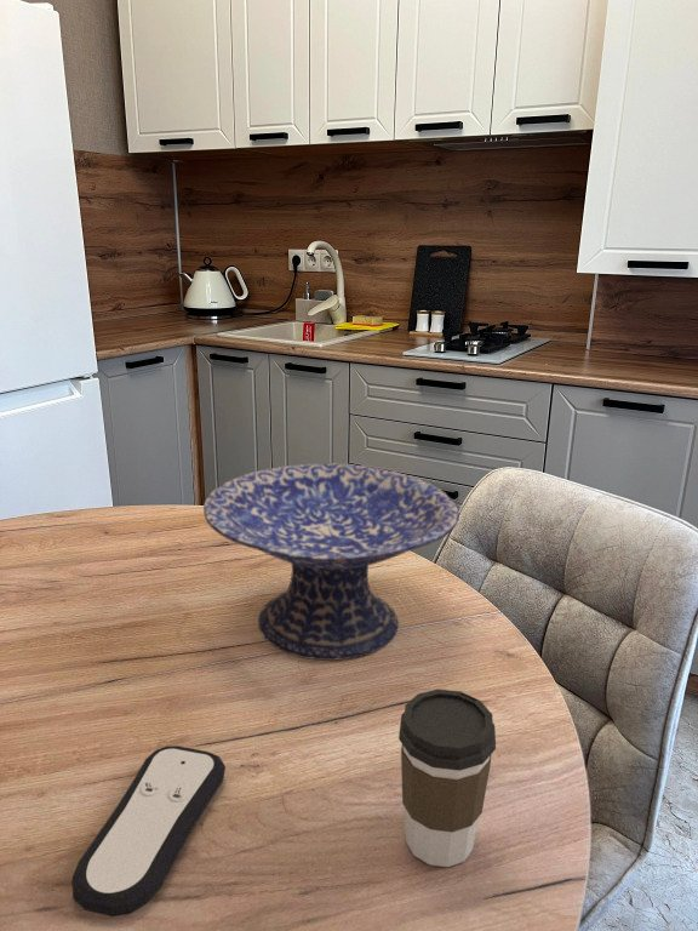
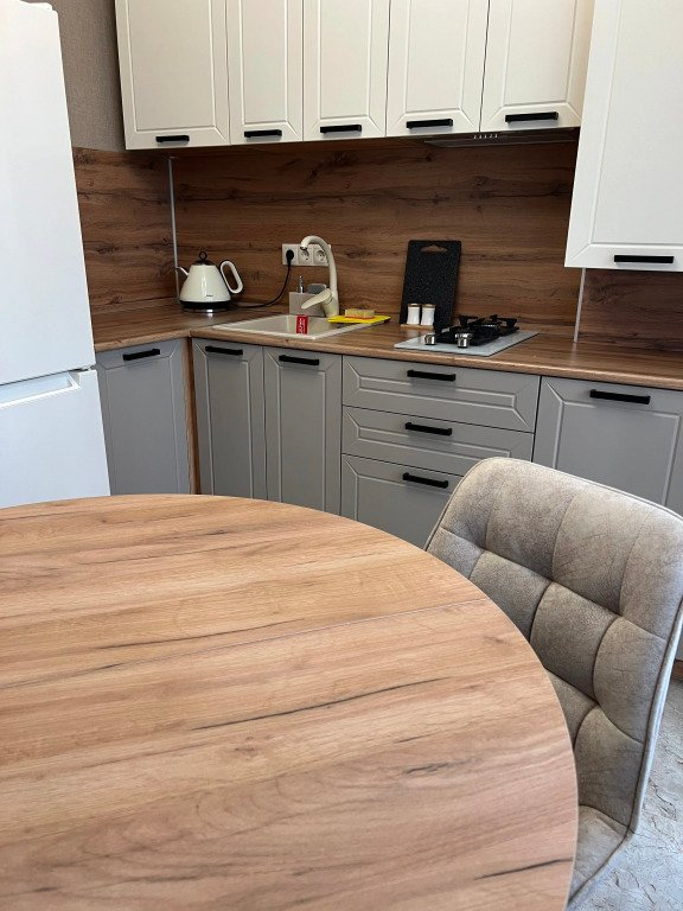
- coffee cup [397,689,497,868]
- decorative bowl [202,462,460,662]
- remote control [70,744,227,918]
